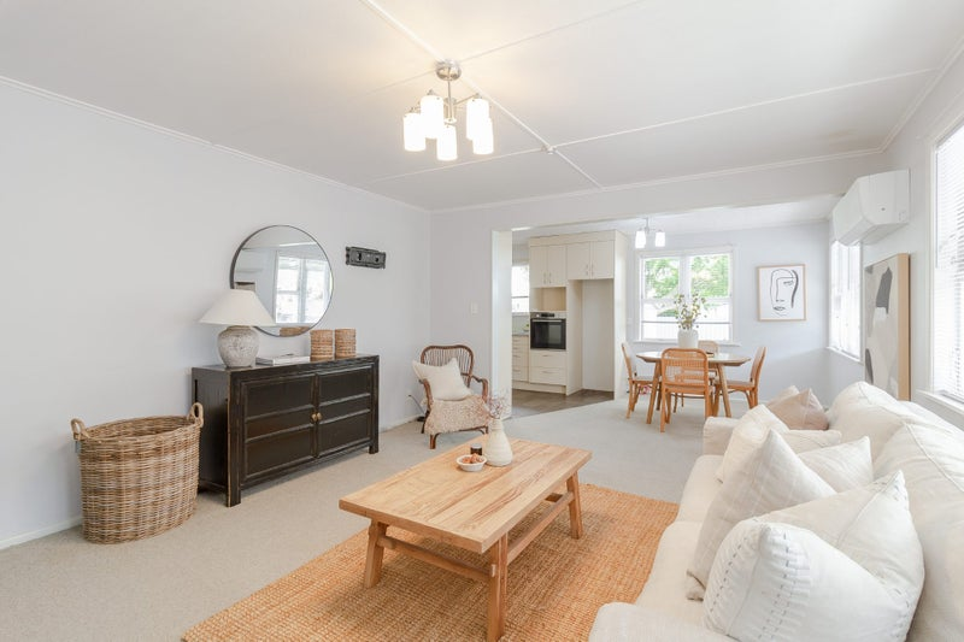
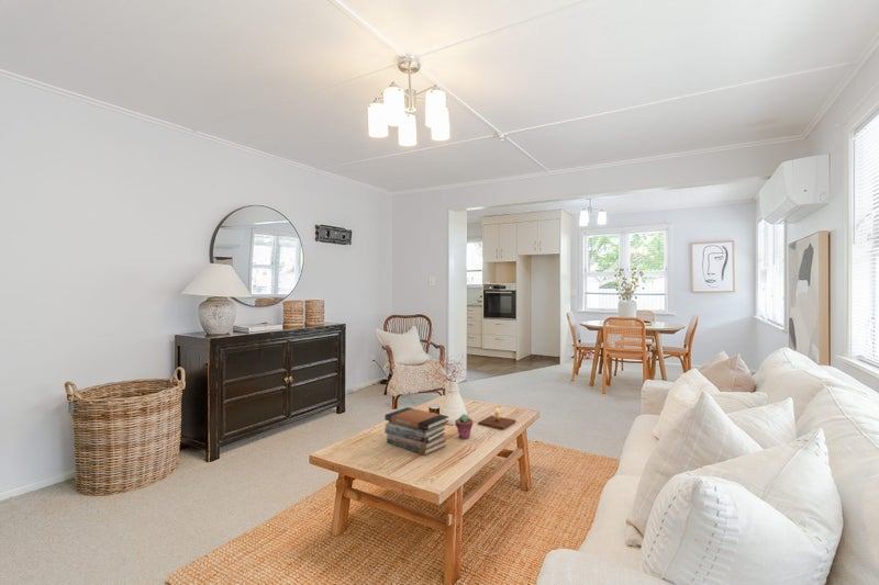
+ potted succulent [454,413,474,440]
+ book stack [383,406,449,457]
+ candle [477,406,518,430]
